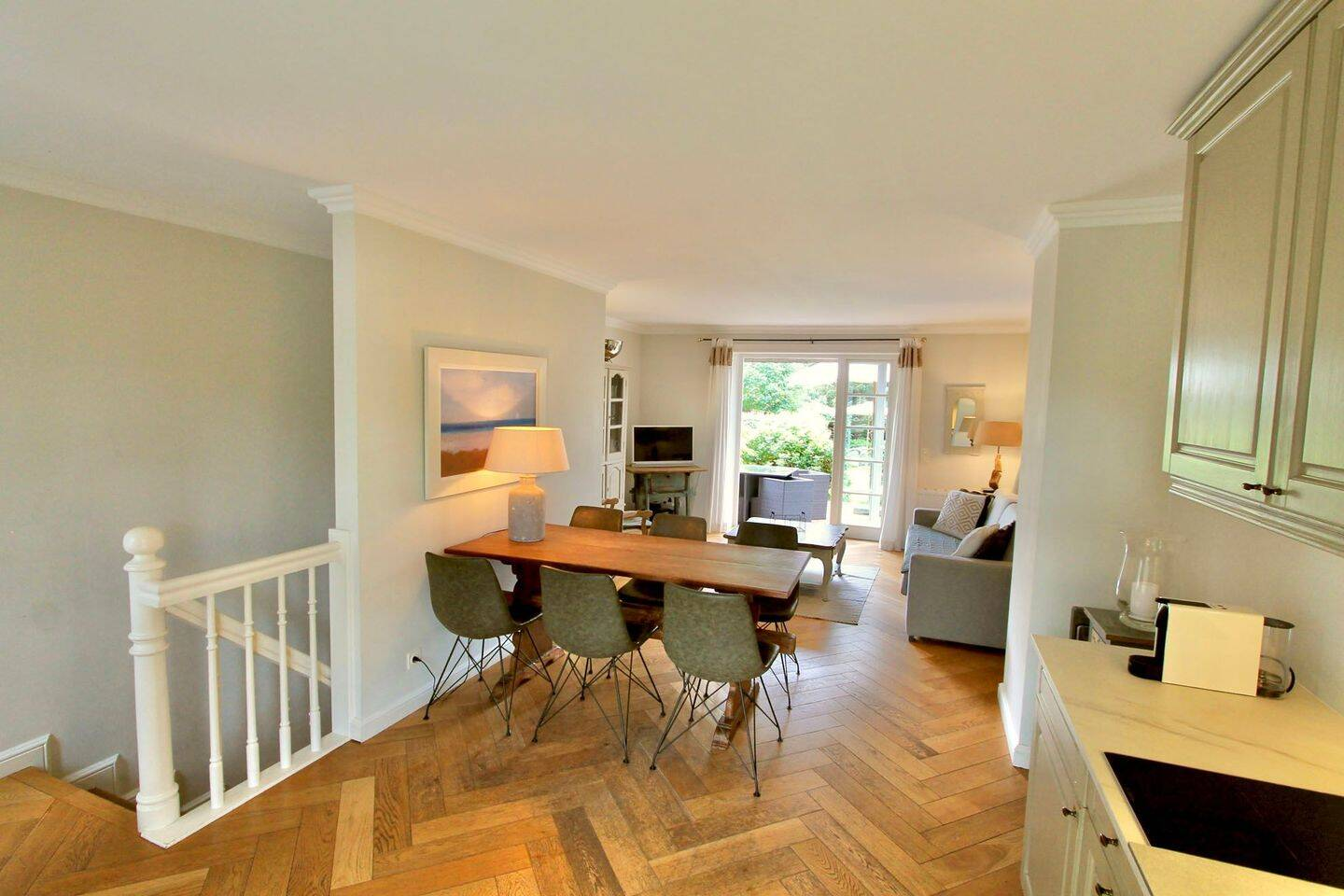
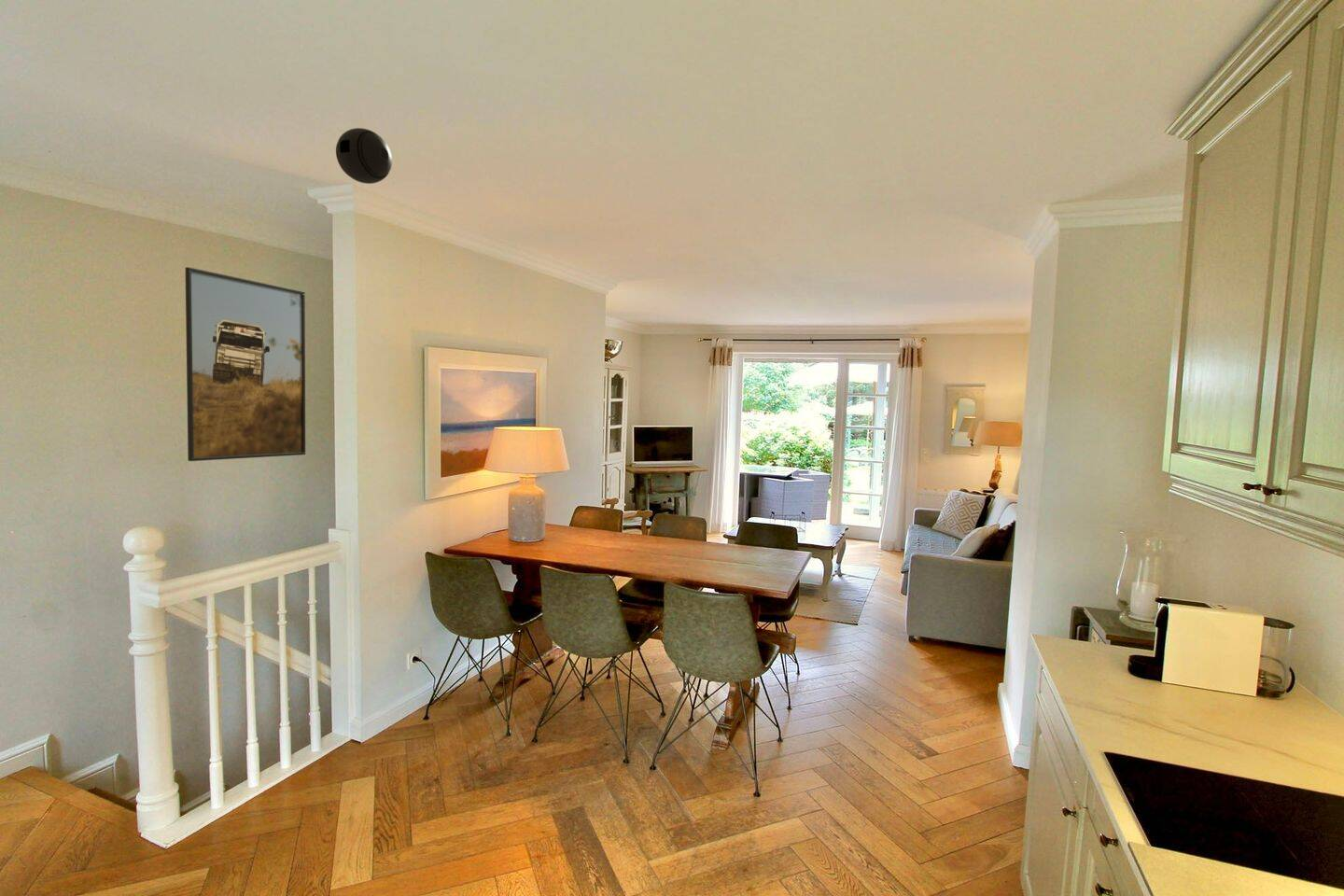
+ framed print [184,266,306,462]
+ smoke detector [335,127,393,185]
